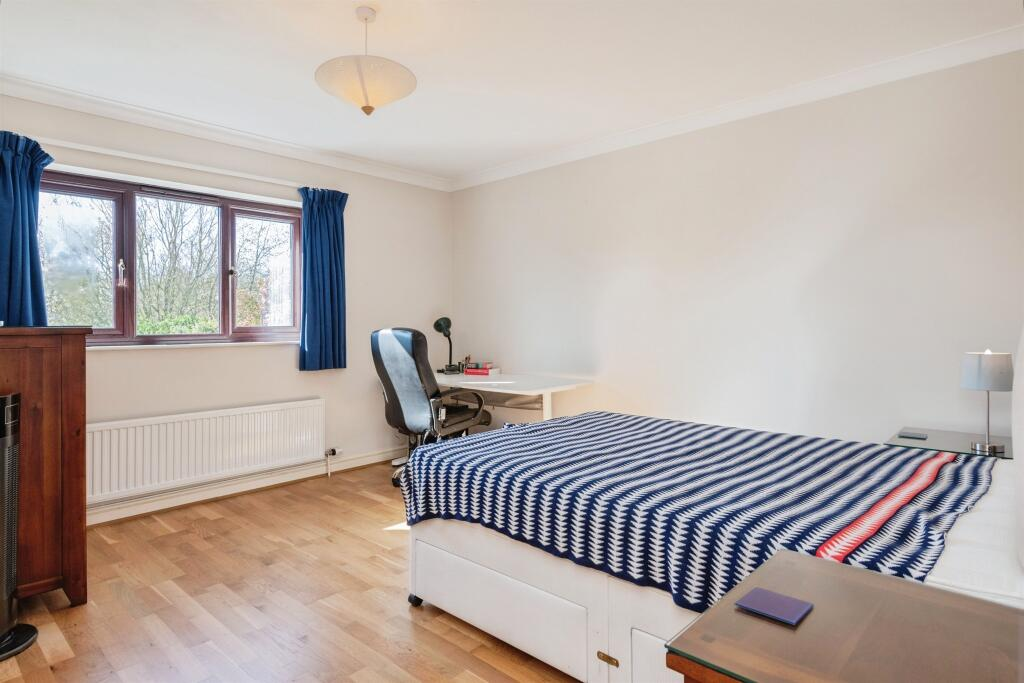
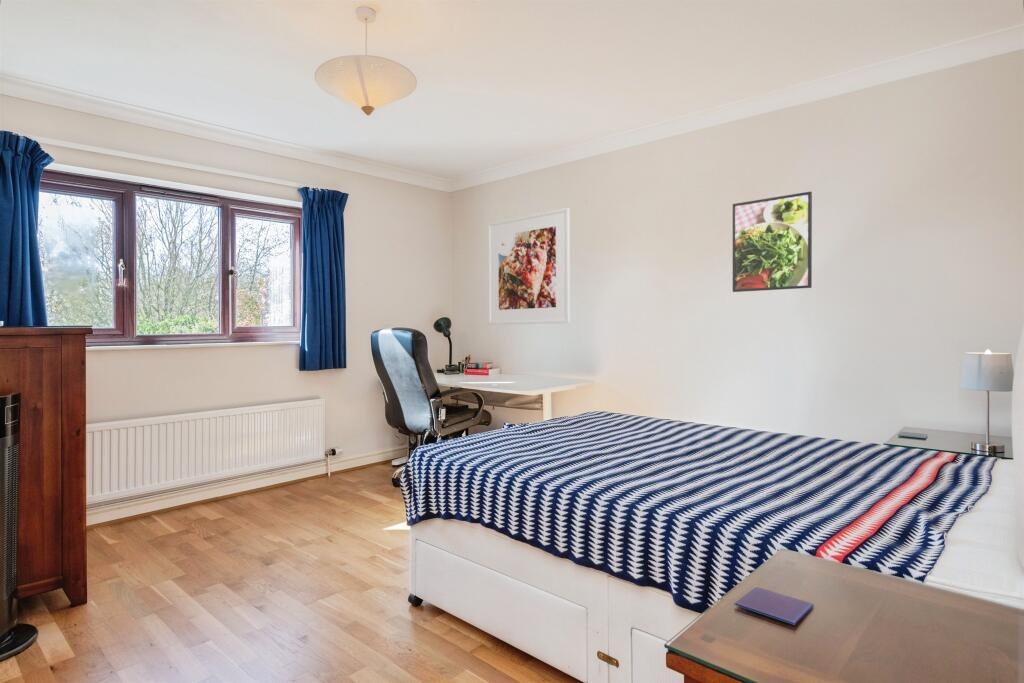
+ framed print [487,207,571,326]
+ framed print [732,191,813,293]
